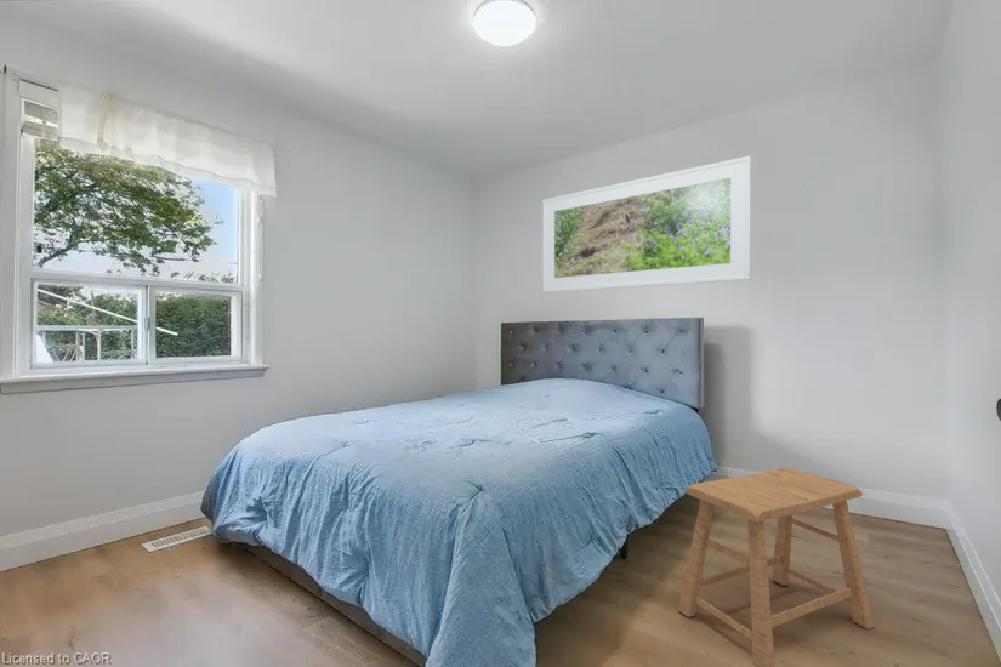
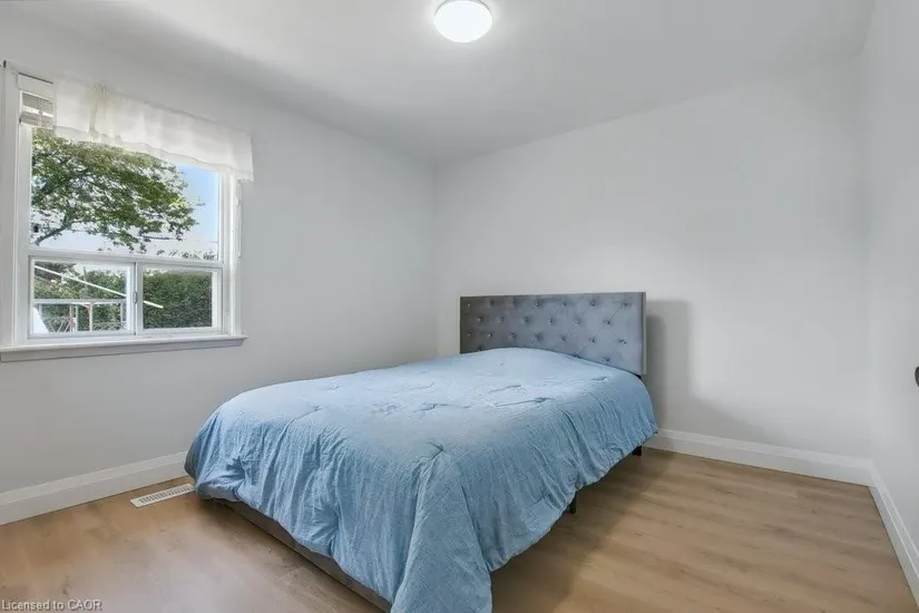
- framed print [541,155,752,293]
- stool [677,467,875,667]
